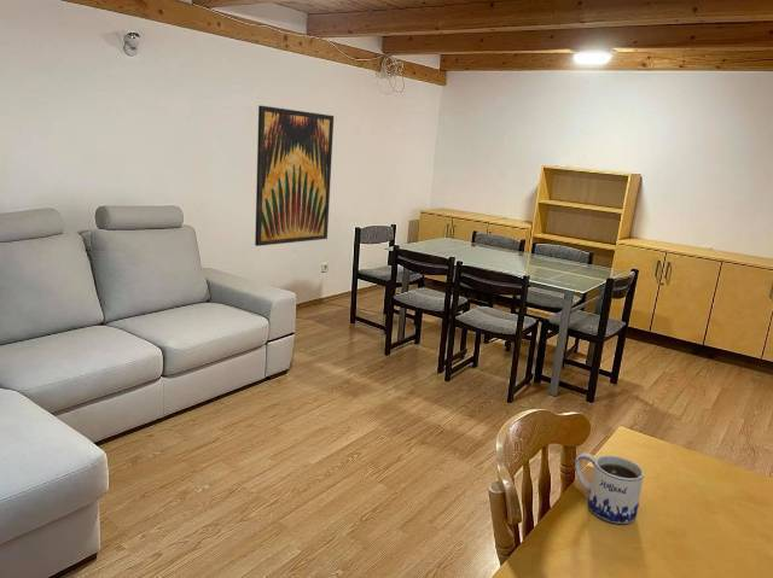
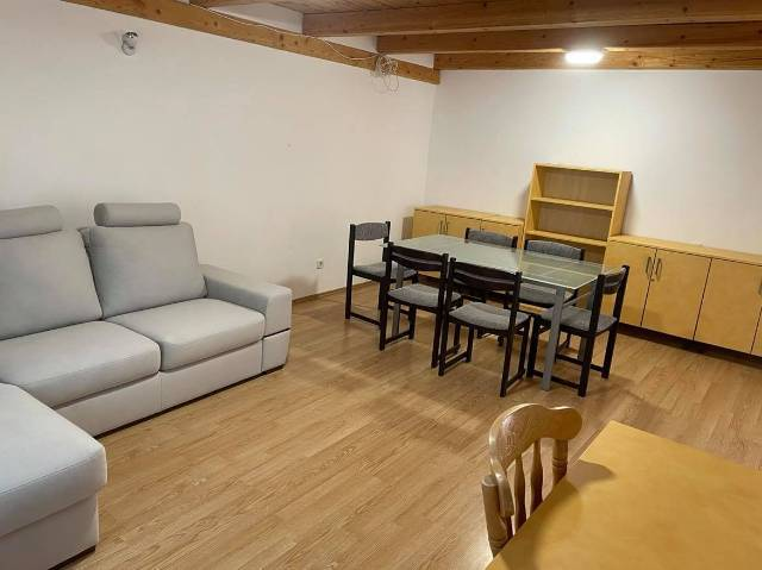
- mug [574,453,645,525]
- wall art [254,105,335,247]
